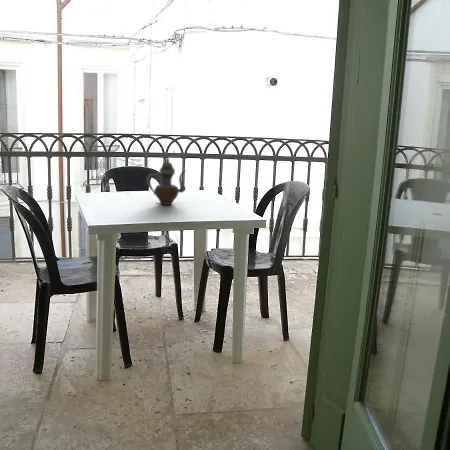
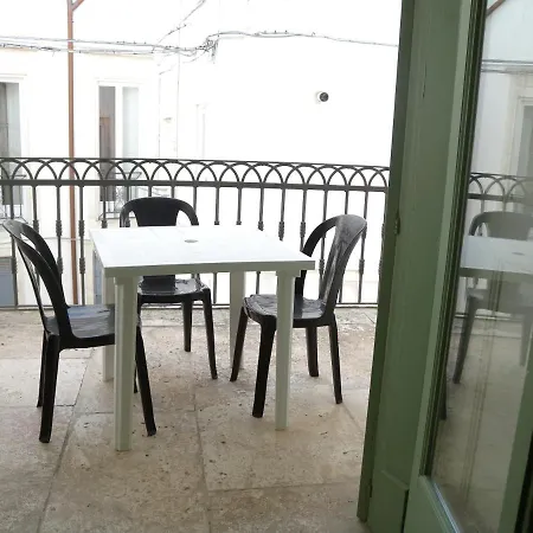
- teapot [145,156,186,206]
